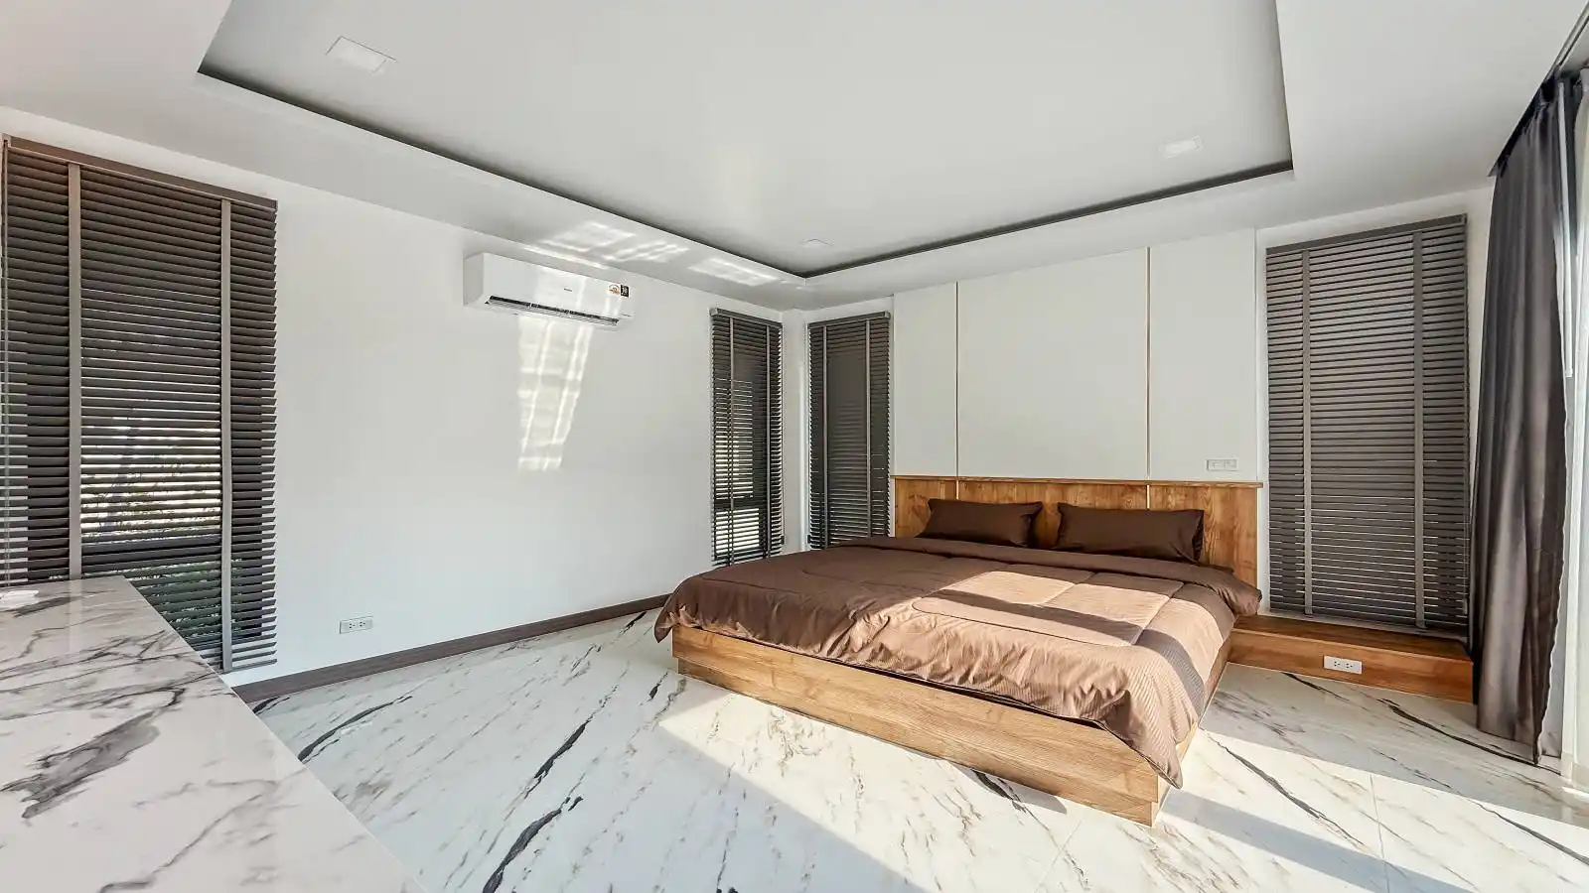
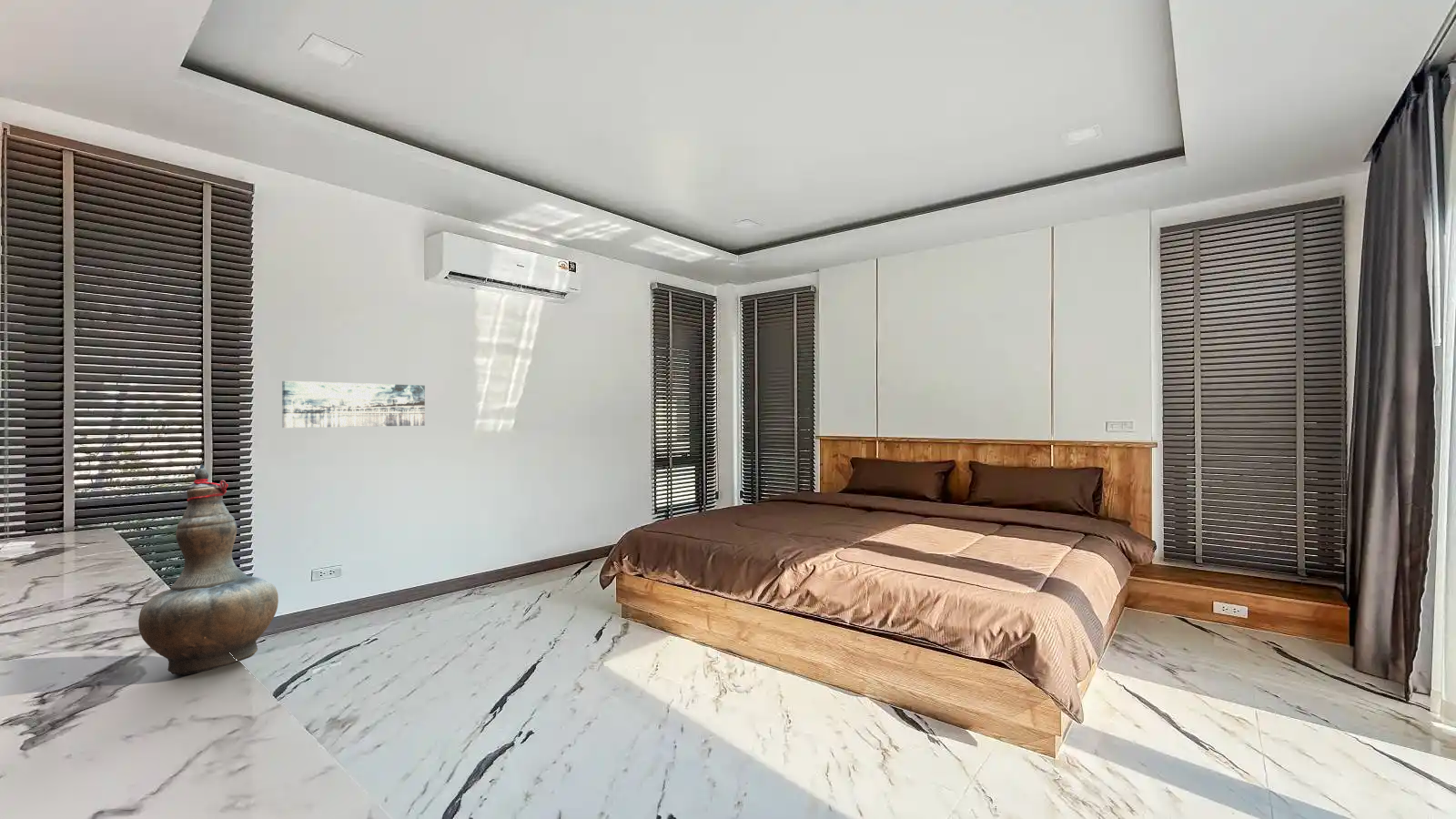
+ decorative vase [137,463,279,676]
+ wall art [281,380,426,429]
